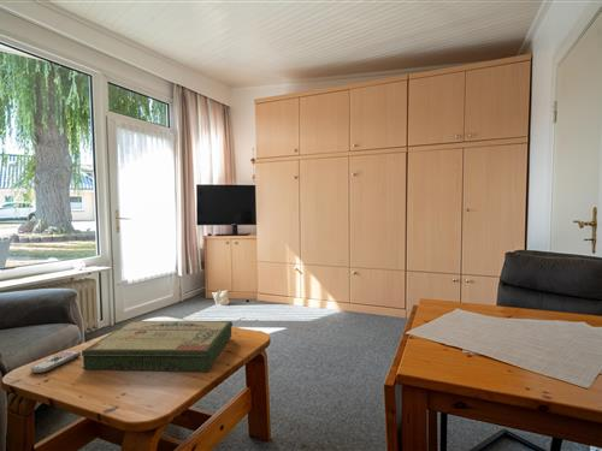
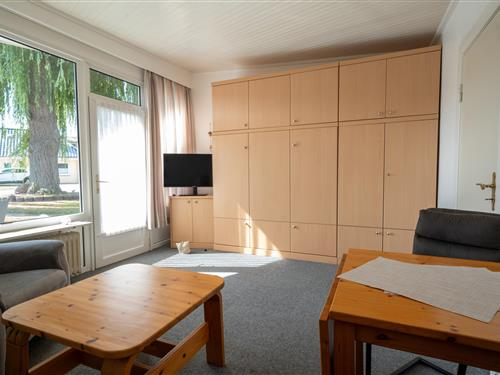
- board game [81,320,234,373]
- remote control [29,349,82,374]
